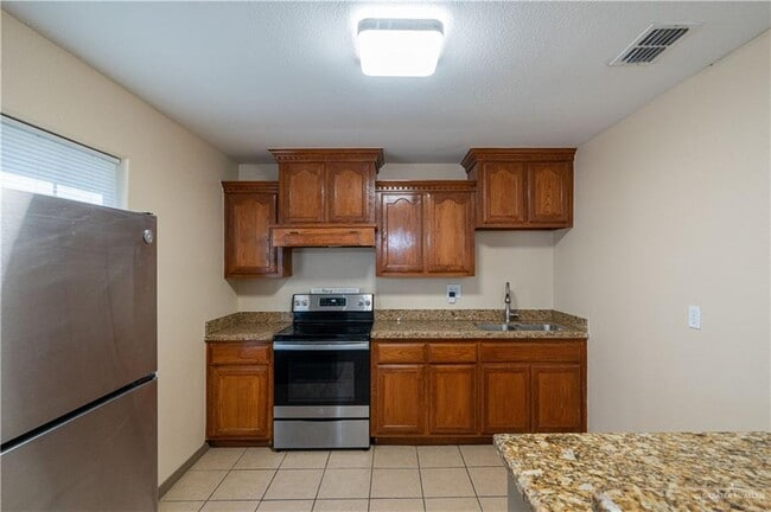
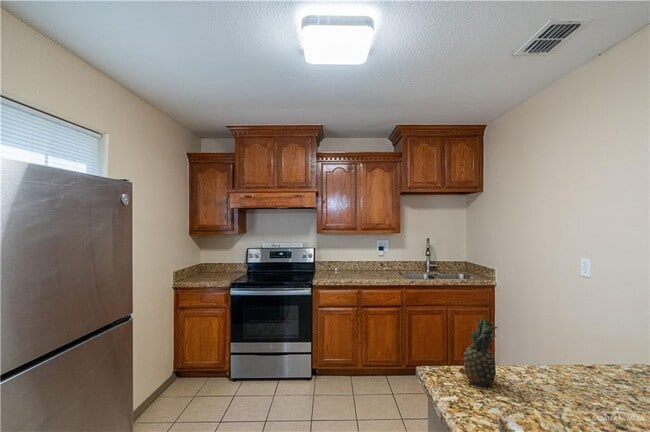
+ fruit [463,316,498,389]
